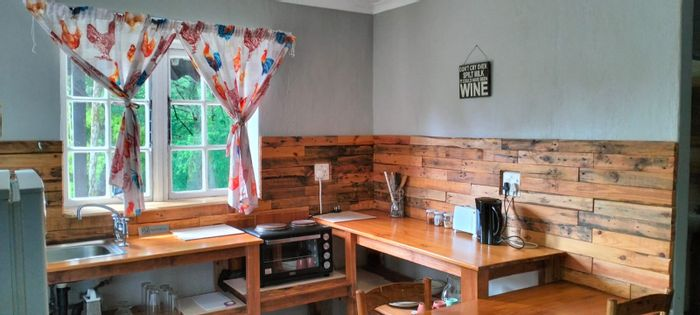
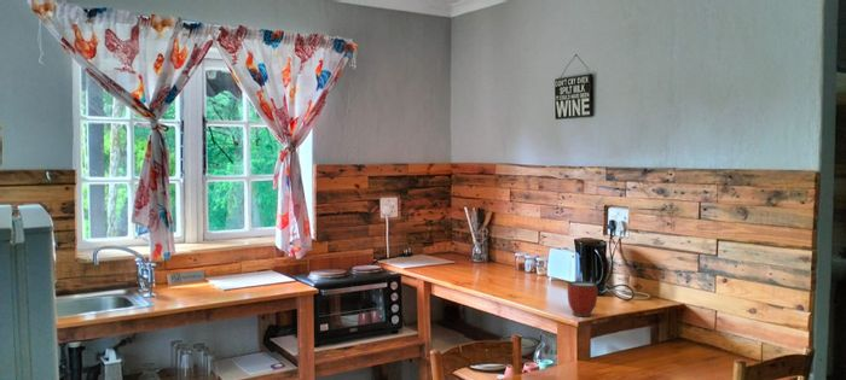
+ mug [566,280,598,317]
